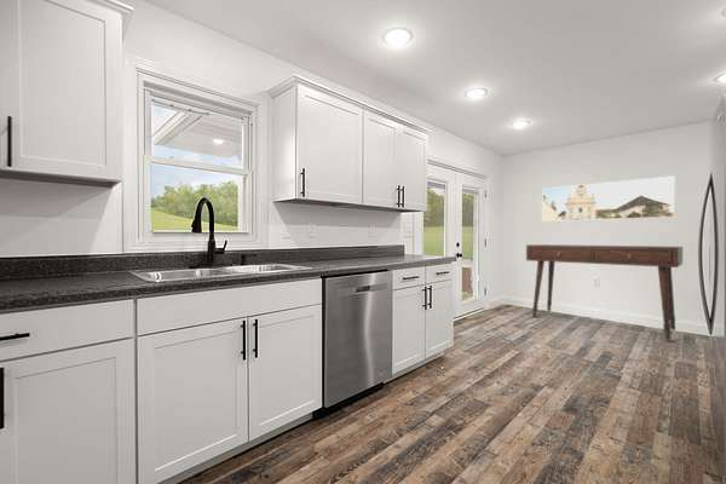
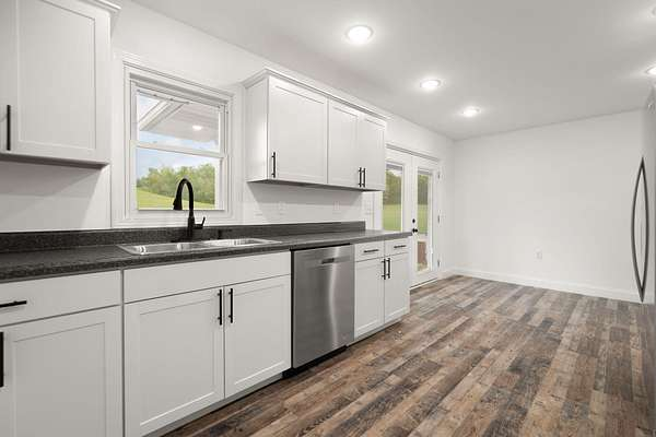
- desk [525,243,684,341]
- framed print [541,175,675,223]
